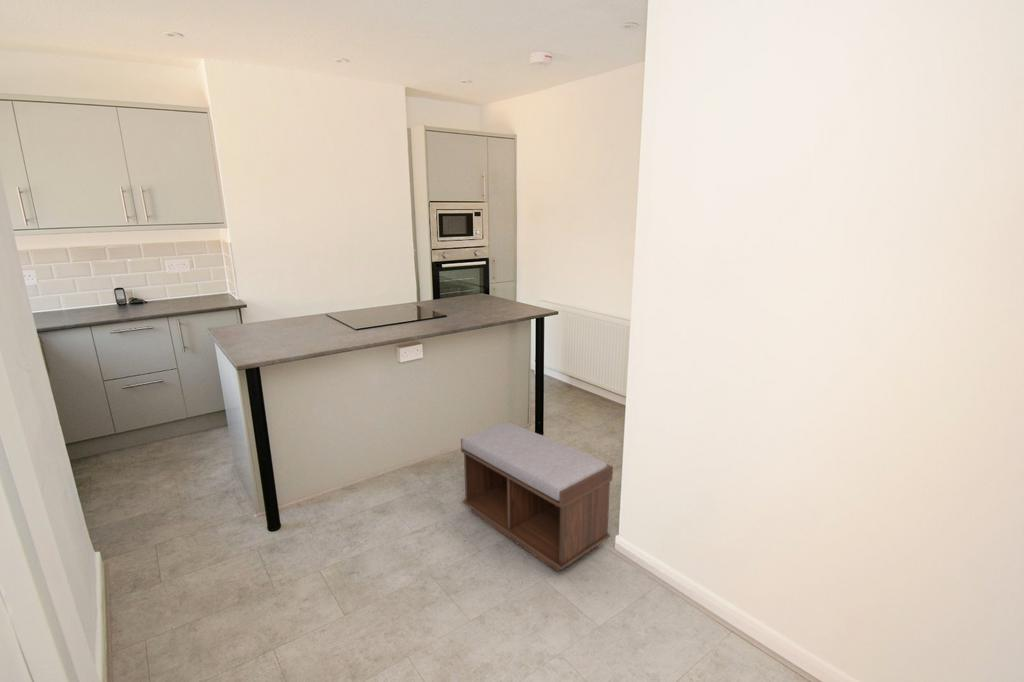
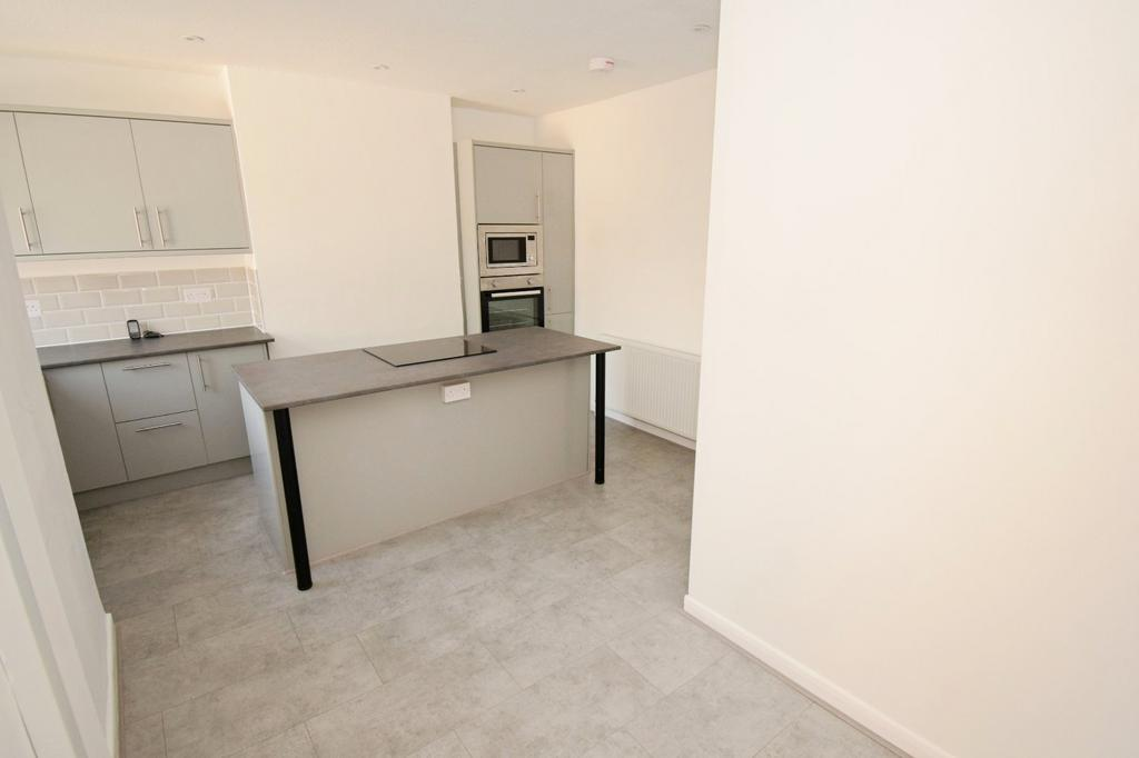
- bench [460,421,614,573]
